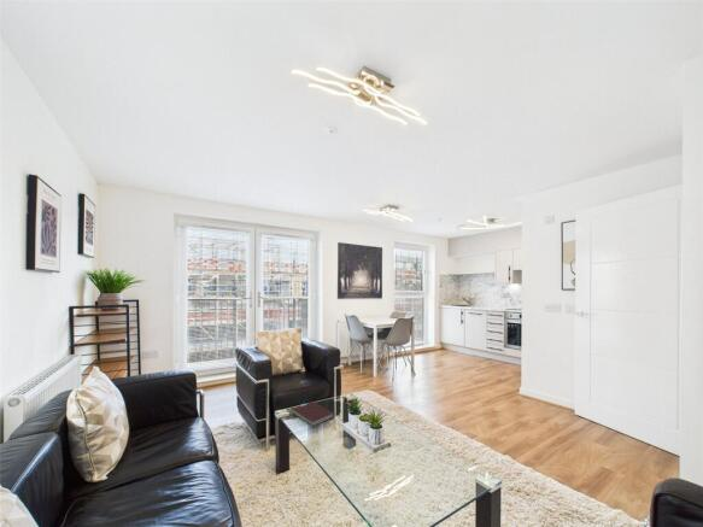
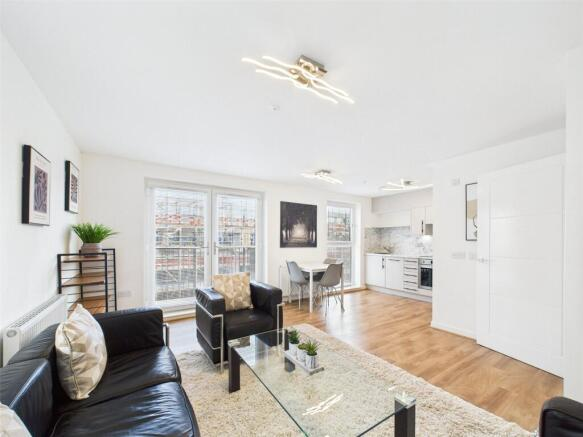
- notebook [291,400,335,427]
